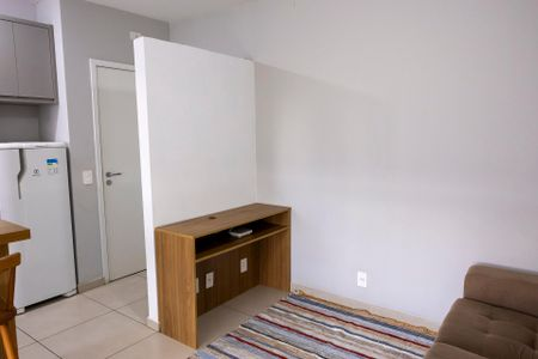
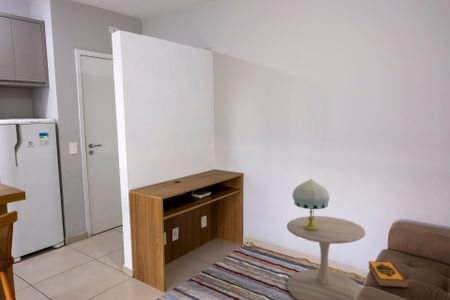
+ side table [286,215,366,300]
+ hardback book [367,260,410,289]
+ table lamp [291,178,330,230]
